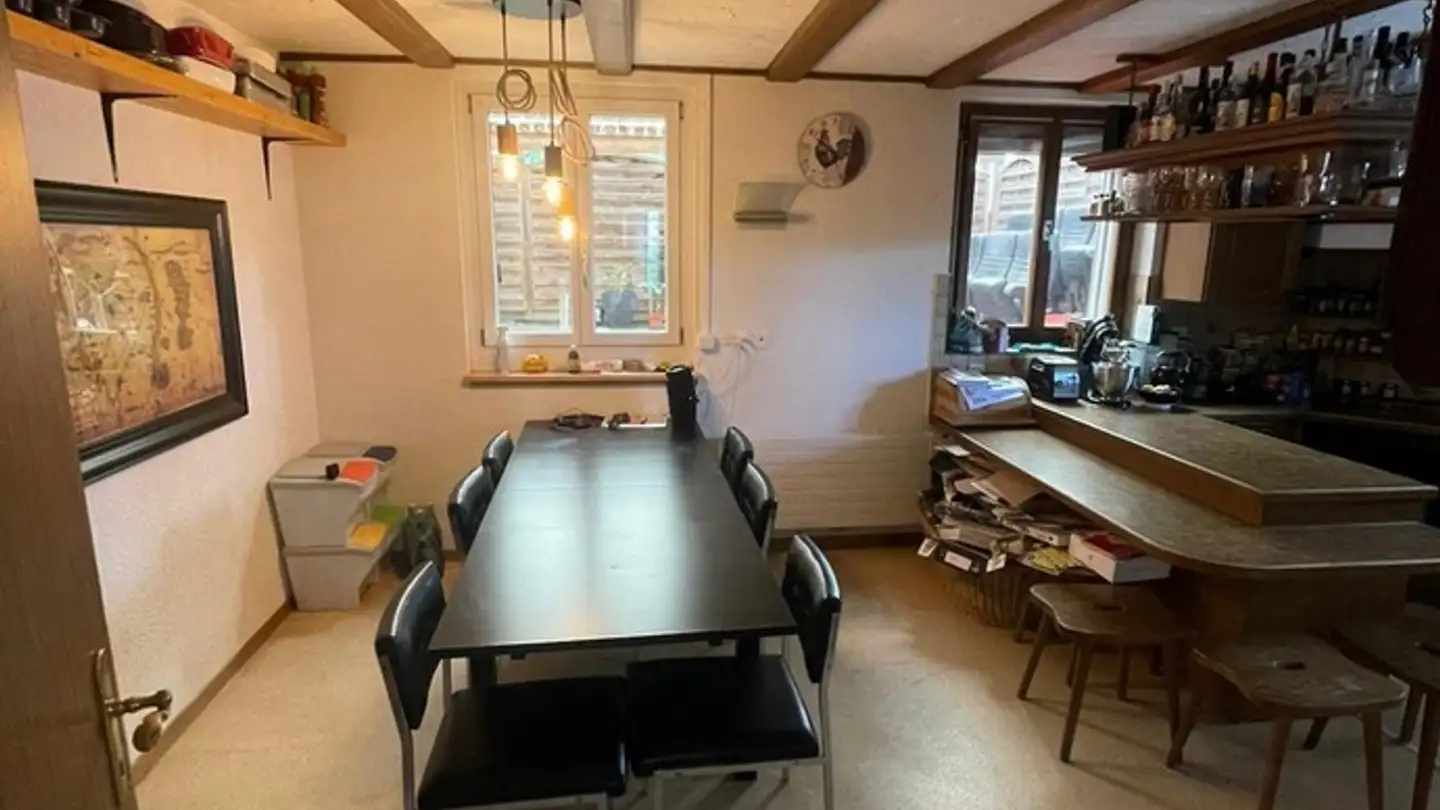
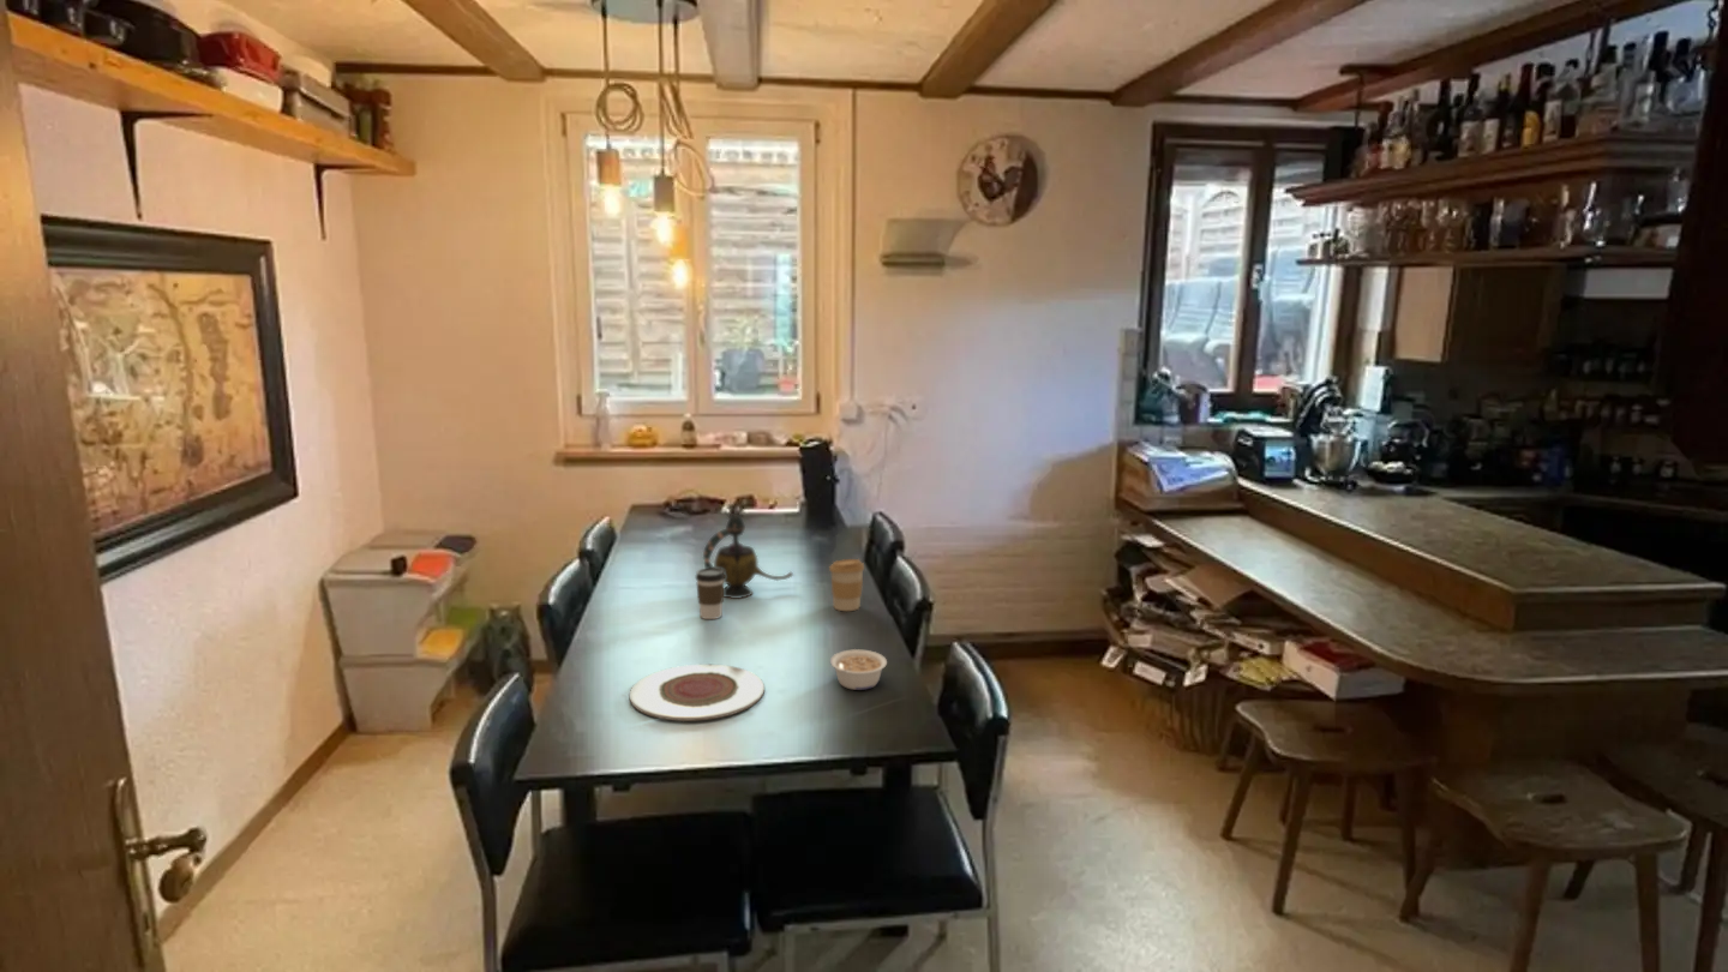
+ coffee cup [828,558,865,612]
+ plate [629,664,766,722]
+ legume [829,648,888,691]
+ coffee cup [695,568,725,620]
+ teapot [702,511,794,600]
